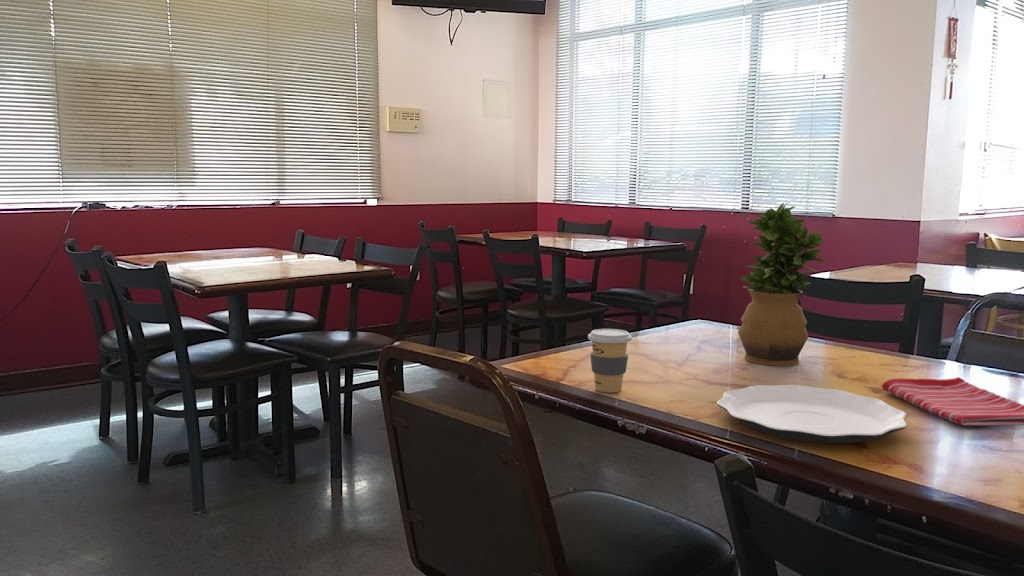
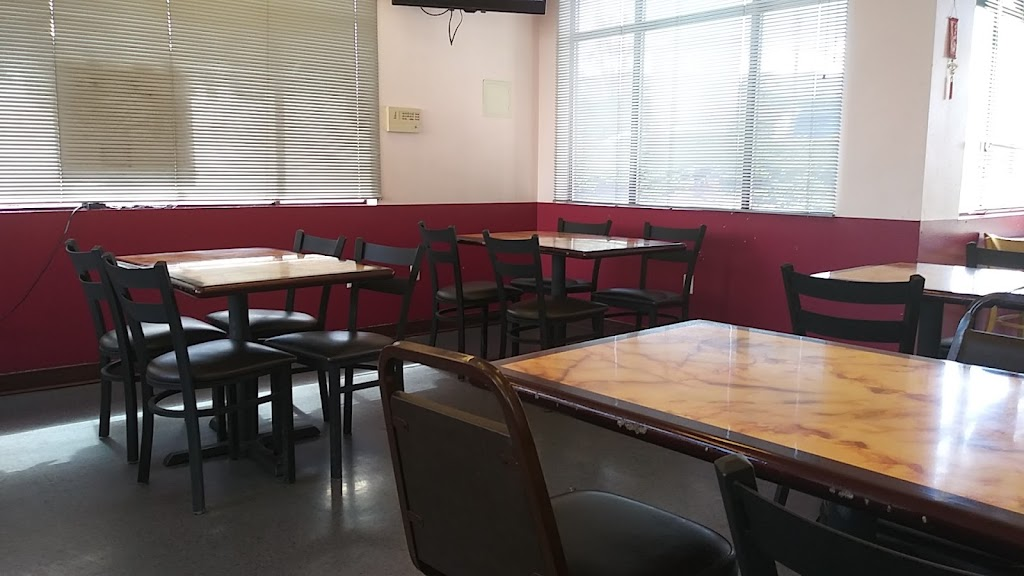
- plate [716,384,908,444]
- coffee cup [587,328,633,393]
- dish towel [881,376,1024,427]
- potted plant [737,202,825,367]
